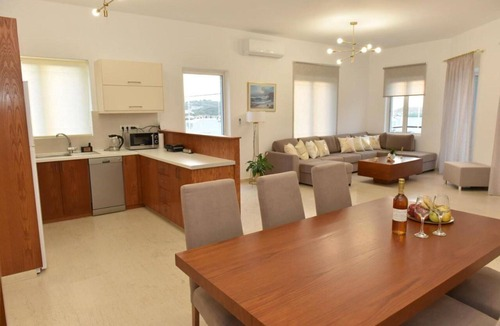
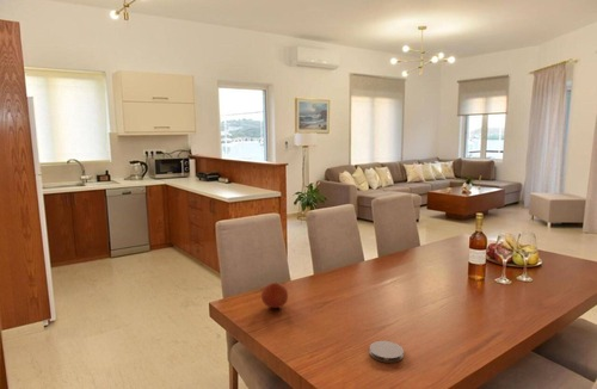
+ fruit [260,280,289,309]
+ coaster [369,340,405,364]
